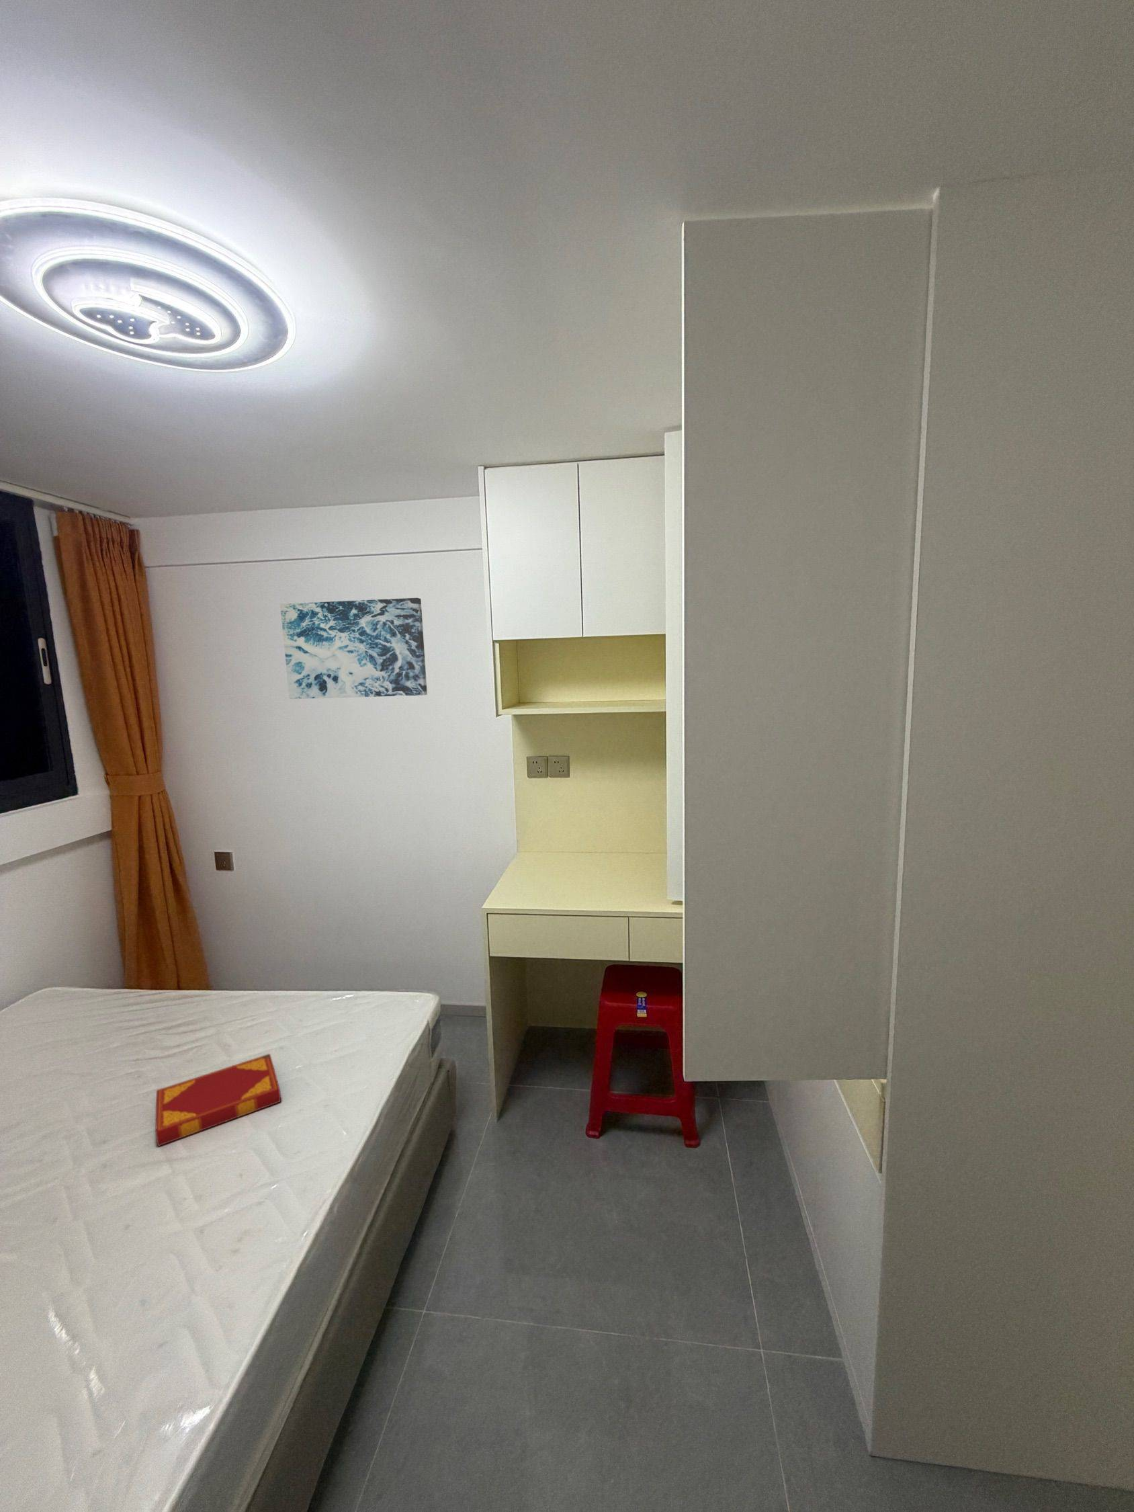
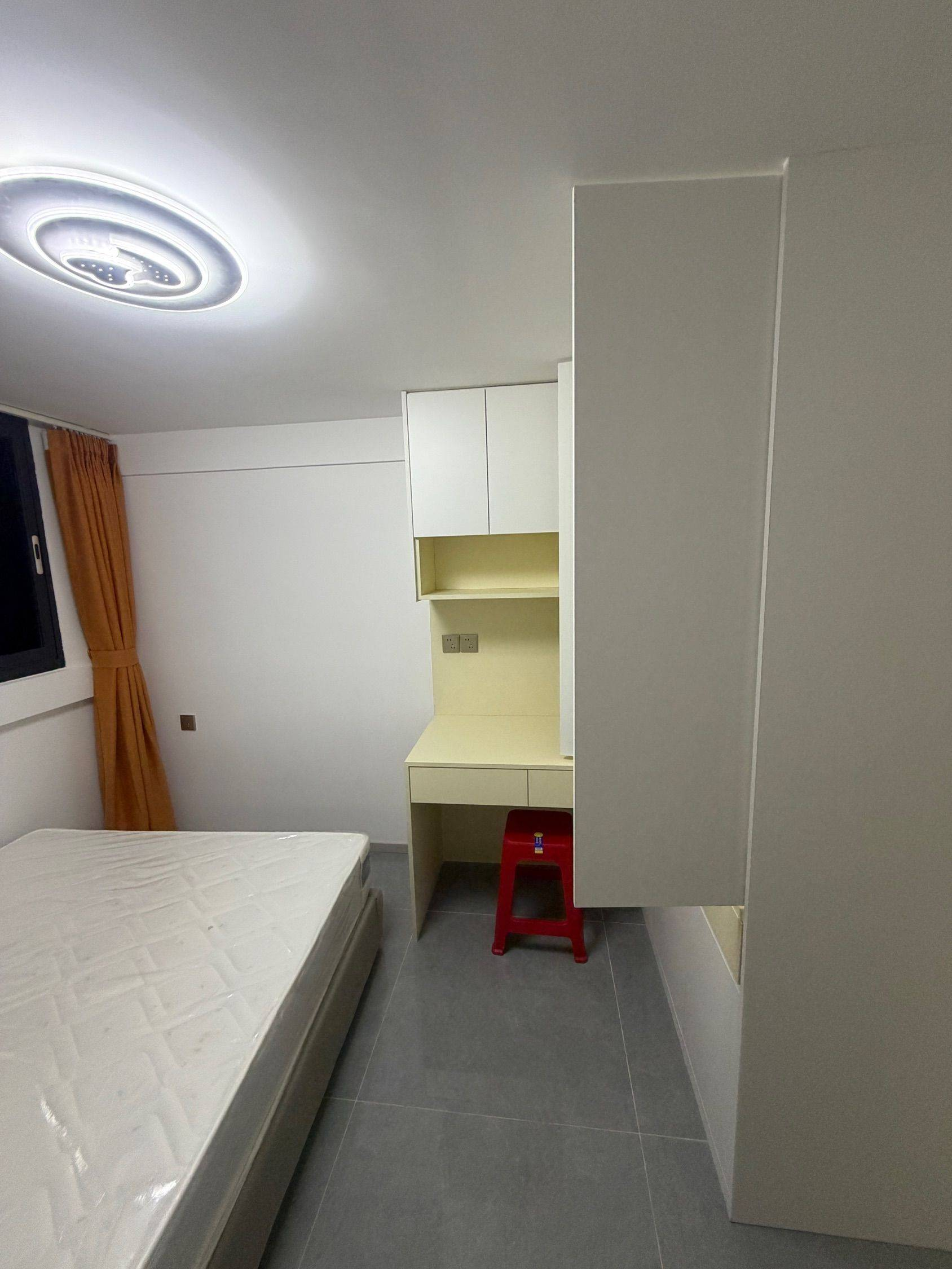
- hardback book [155,1053,281,1147]
- wall art [280,597,428,699]
